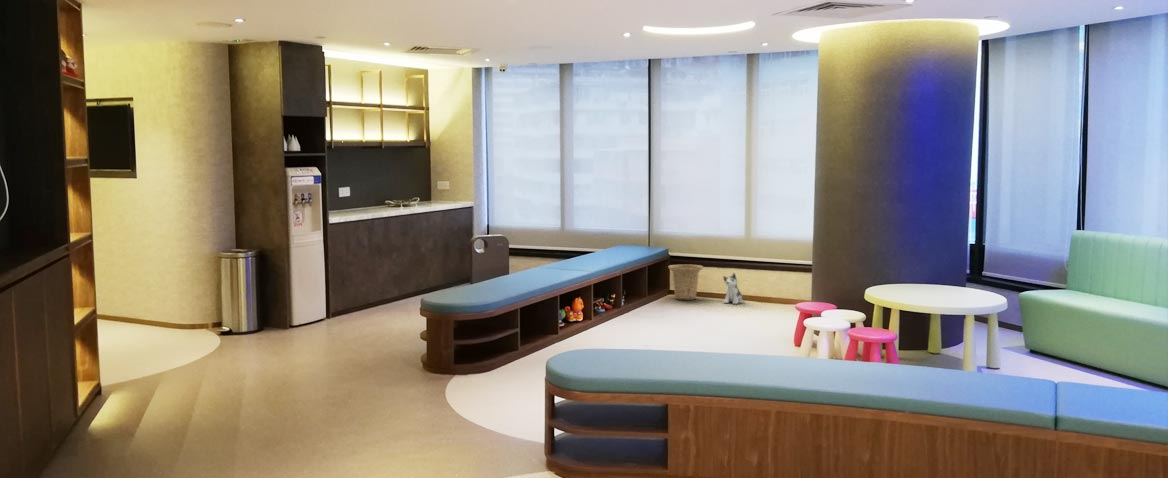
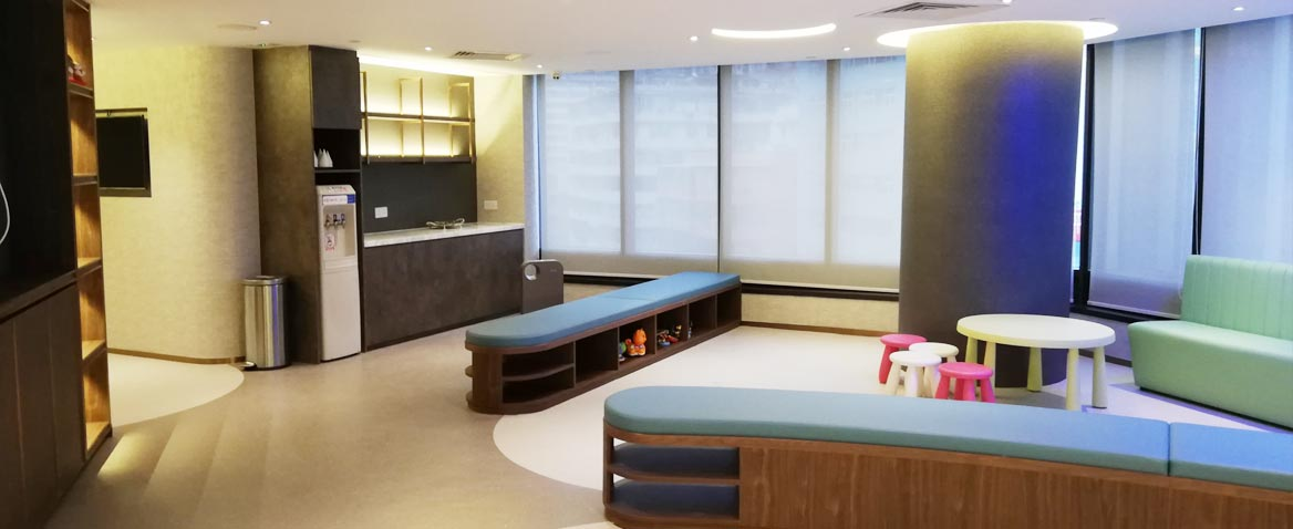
- plush toy [722,272,744,305]
- basket [667,264,704,301]
